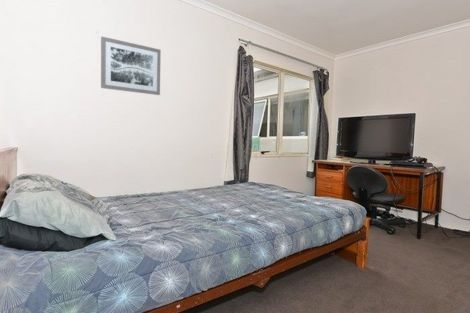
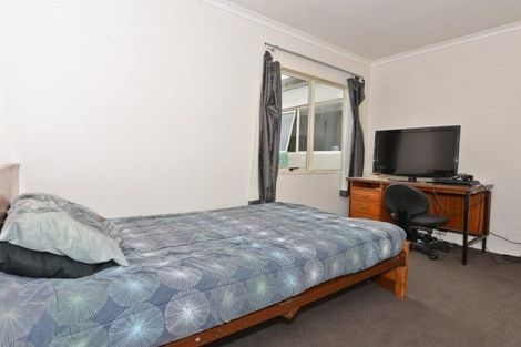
- wall art [100,36,162,96]
